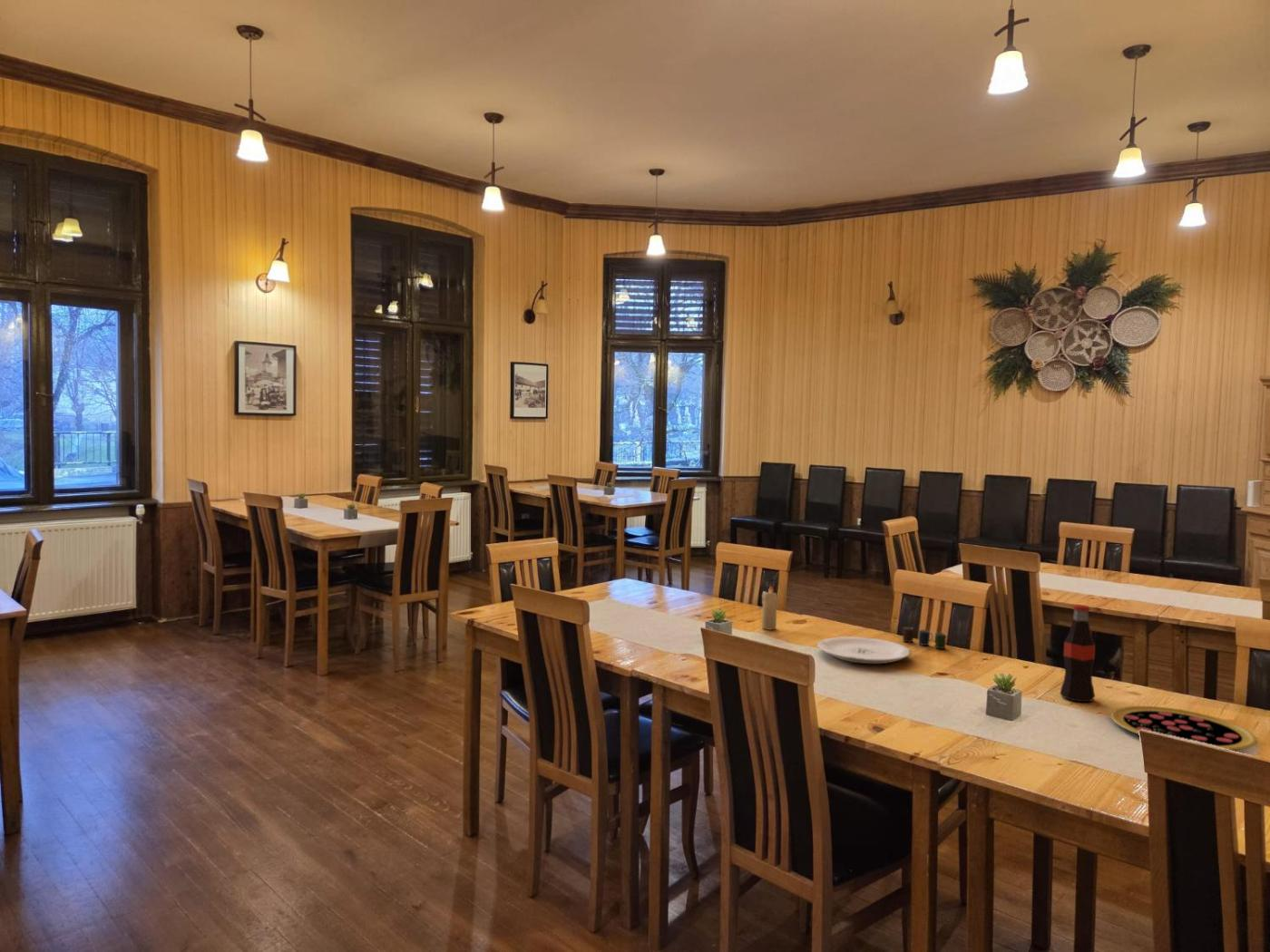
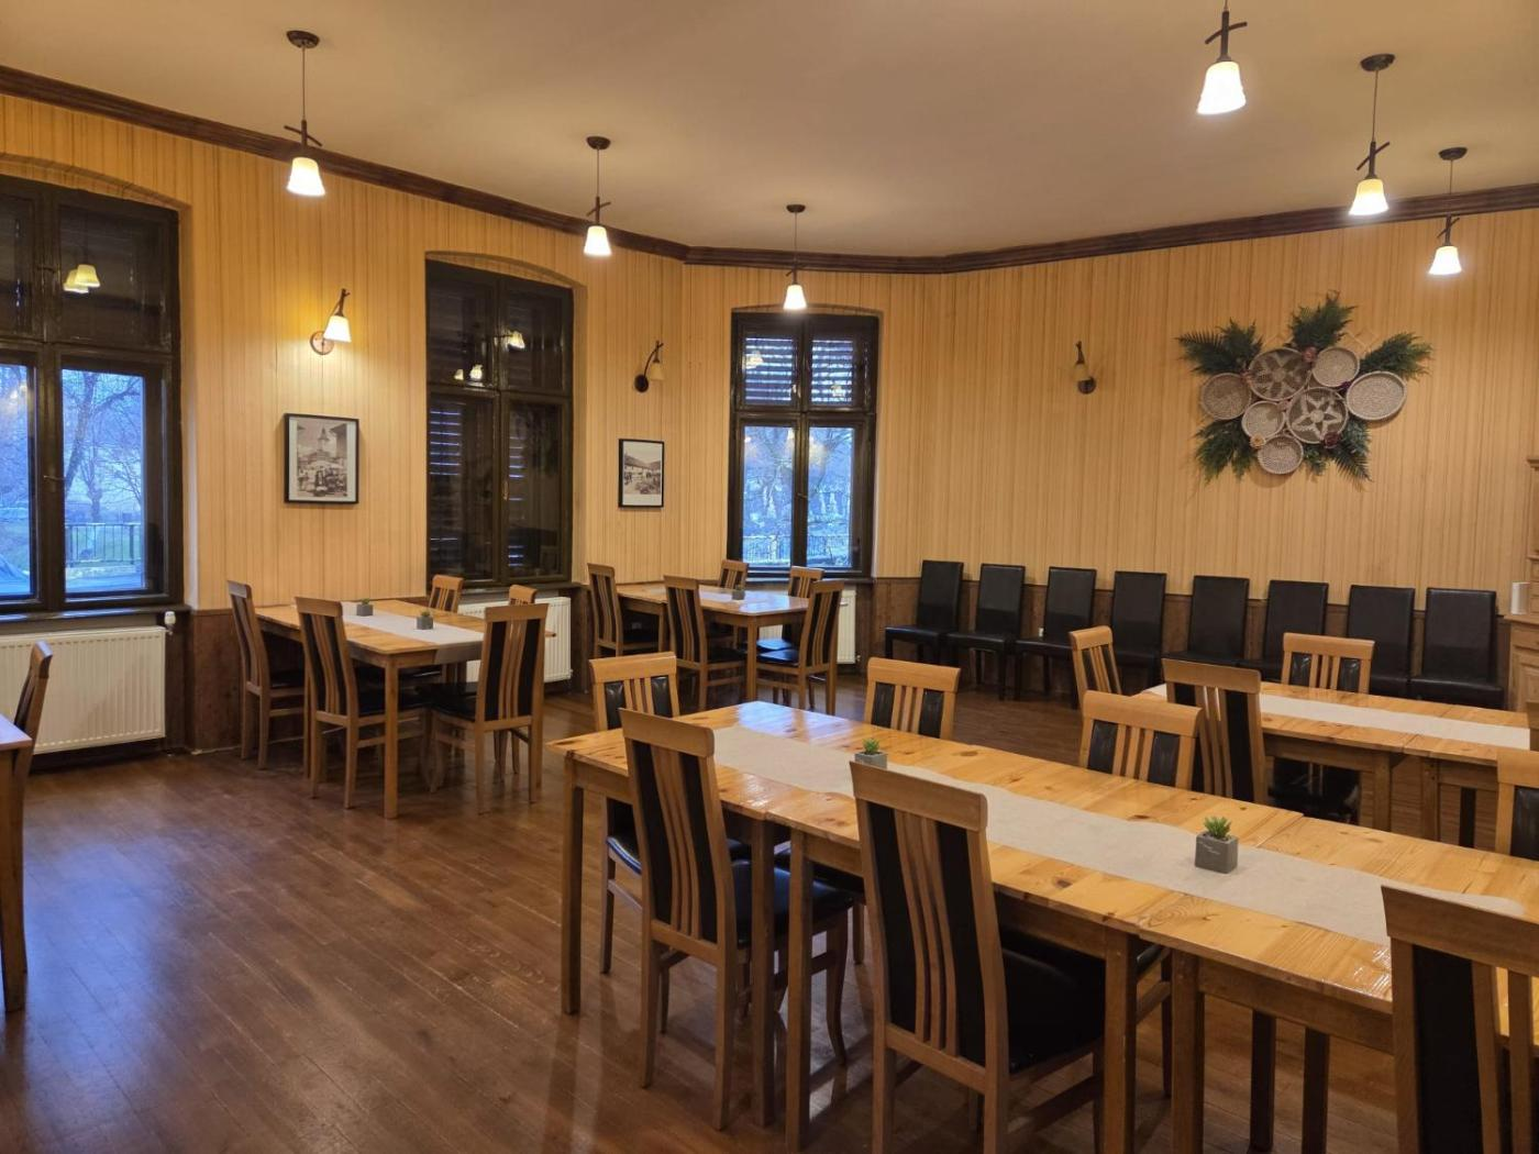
- plate [816,636,912,665]
- cup [902,627,951,650]
- pizza [1109,705,1258,751]
- candle [761,584,778,630]
- bottle [1059,604,1096,703]
